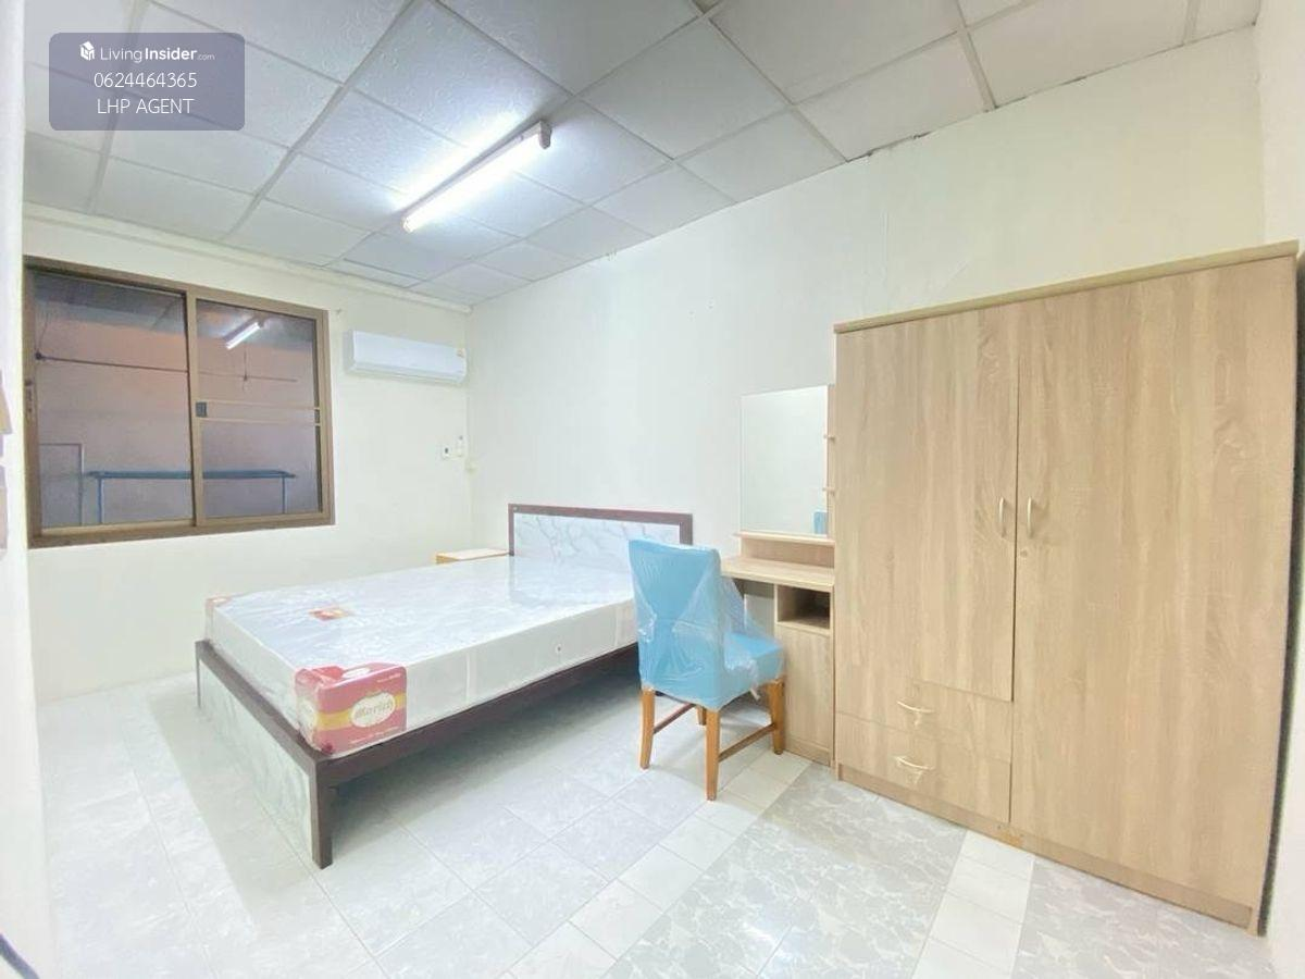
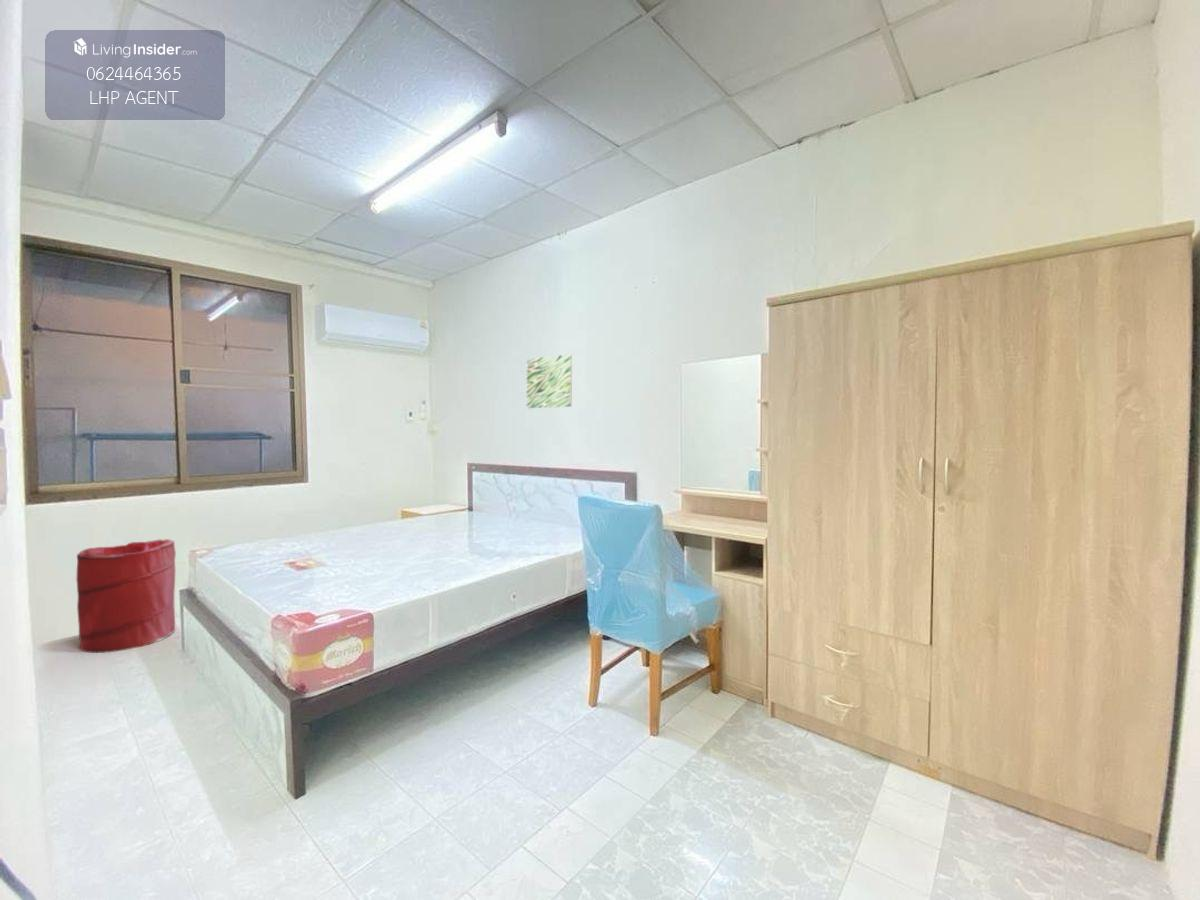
+ laundry hamper [75,538,177,654]
+ wall art [526,353,573,409]
